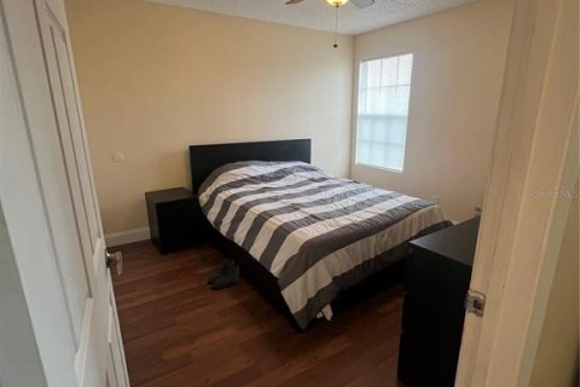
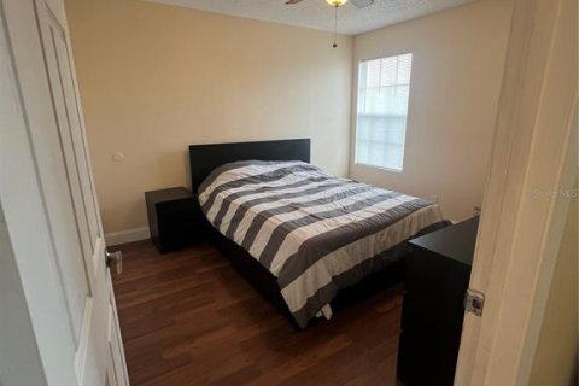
- boots [207,258,240,290]
